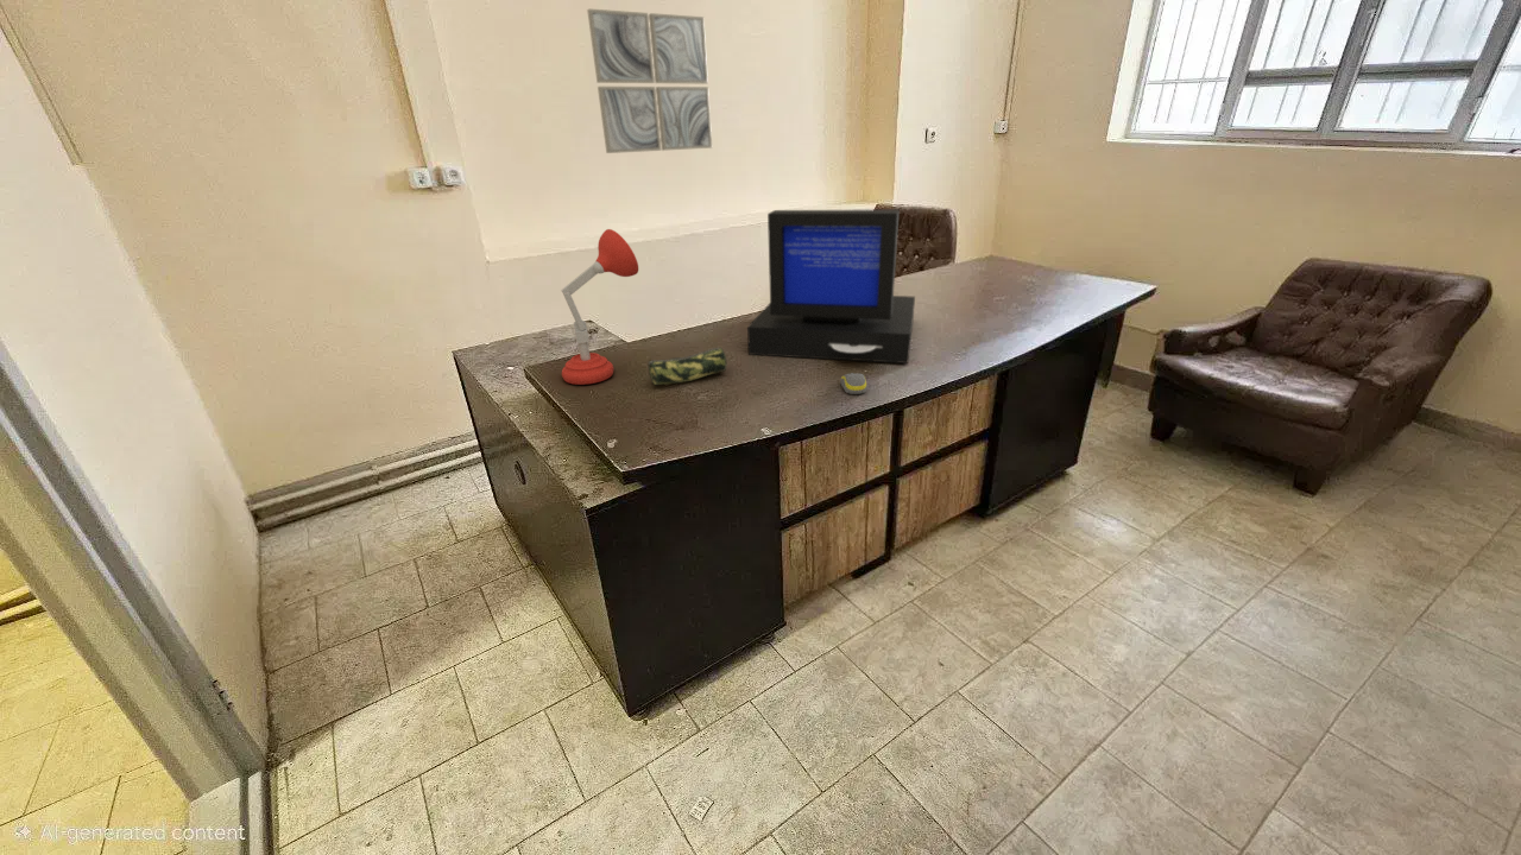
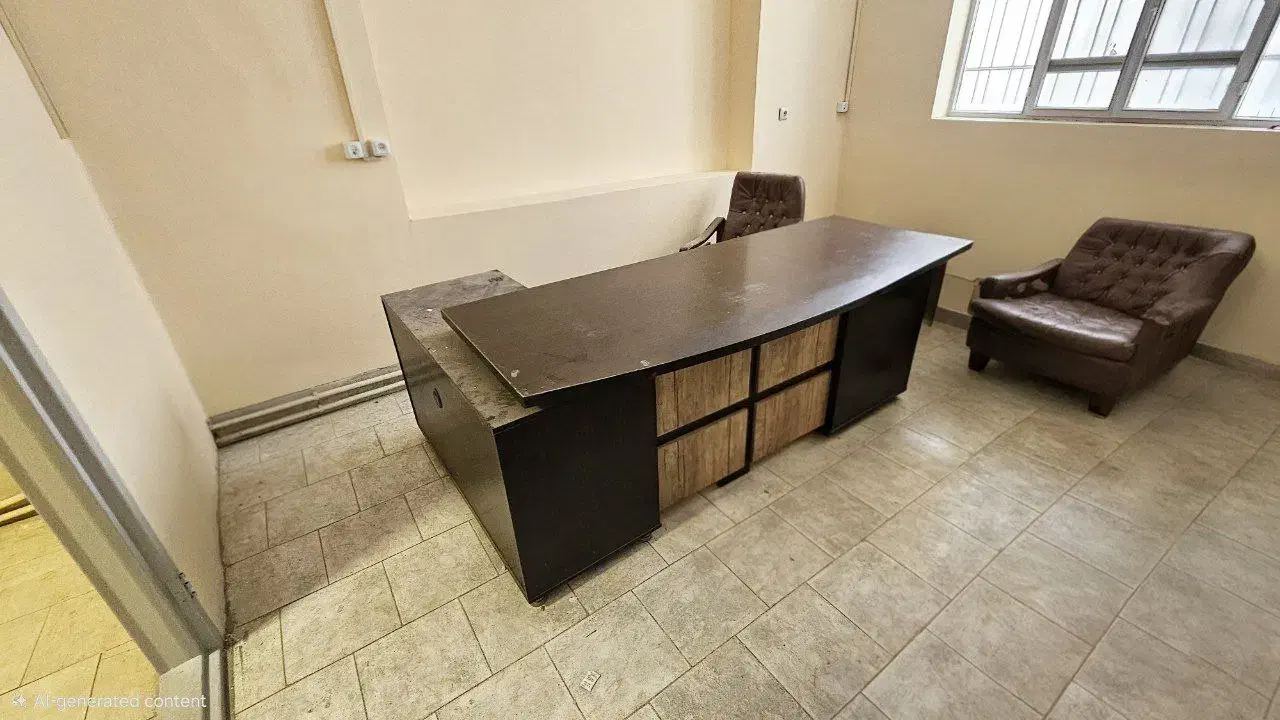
- computer mouse [839,372,867,395]
- desk lamp [560,228,639,386]
- wall art [586,8,713,154]
- monitor [746,208,916,365]
- pencil case [648,347,727,386]
